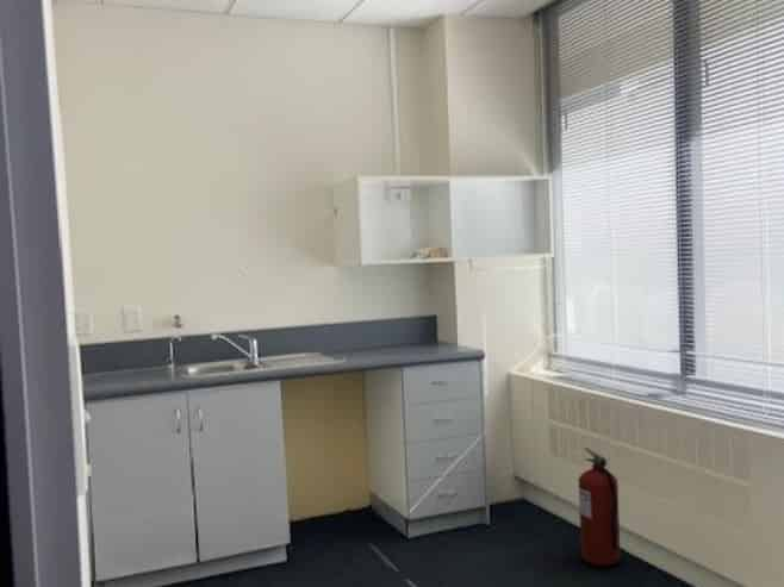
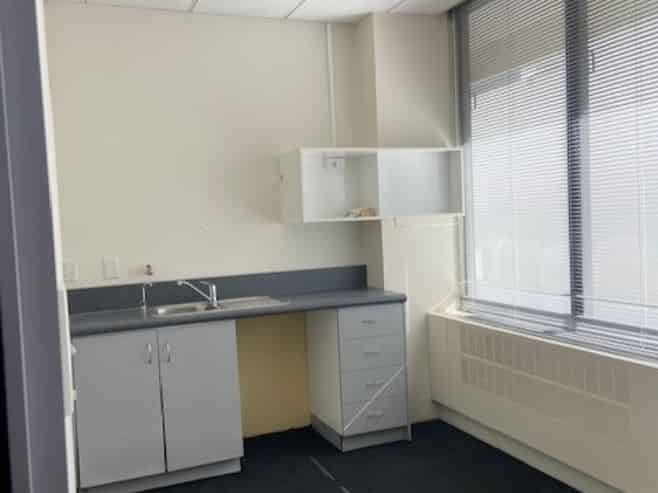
- fire extinguisher [577,447,622,567]
